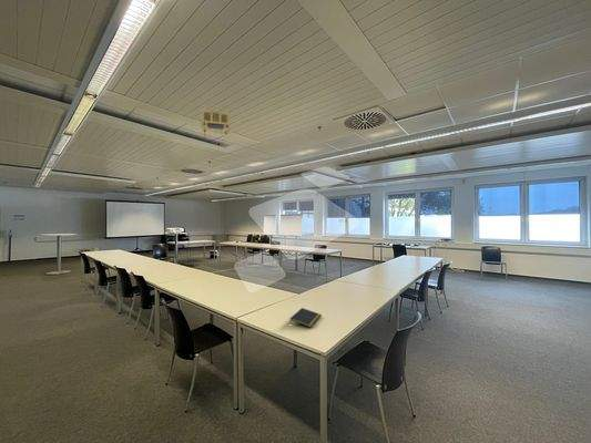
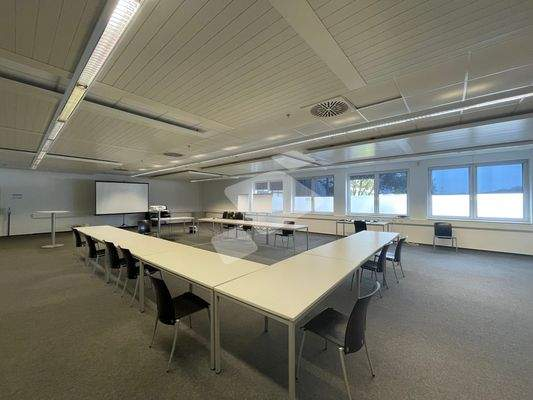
- notepad [289,307,323,329]
- projector [201,109,231,138]
